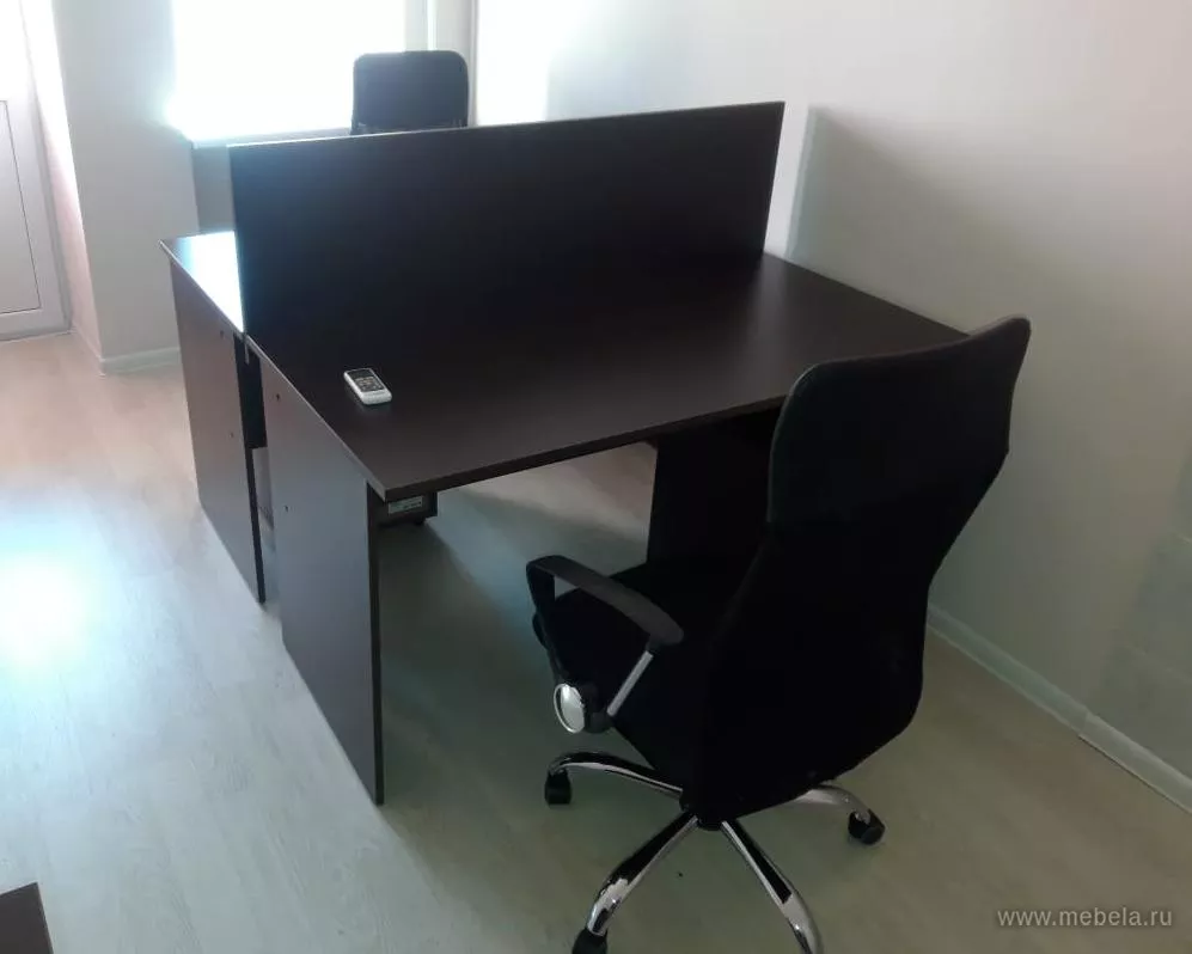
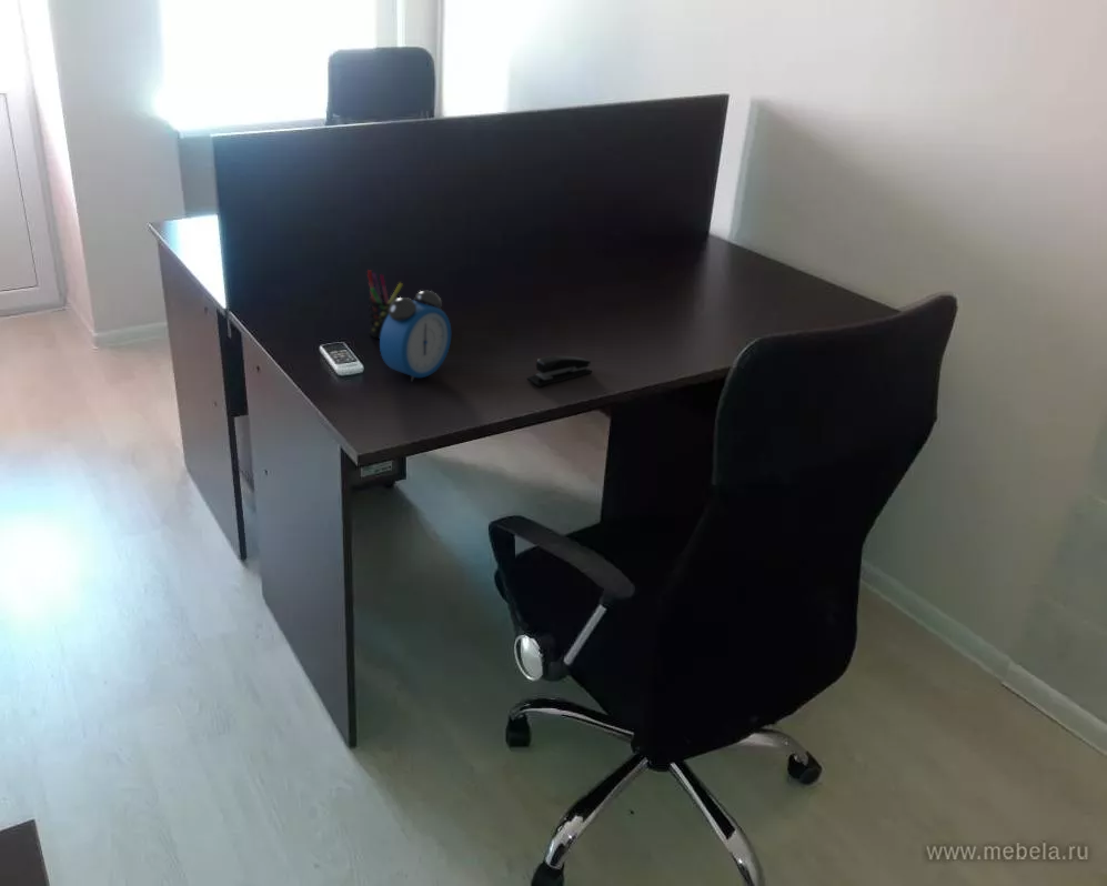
+ stapler [525,354,593,387]
+ pen holder [366,269,404,340]
+ alarm clock [379,289,452,383]
